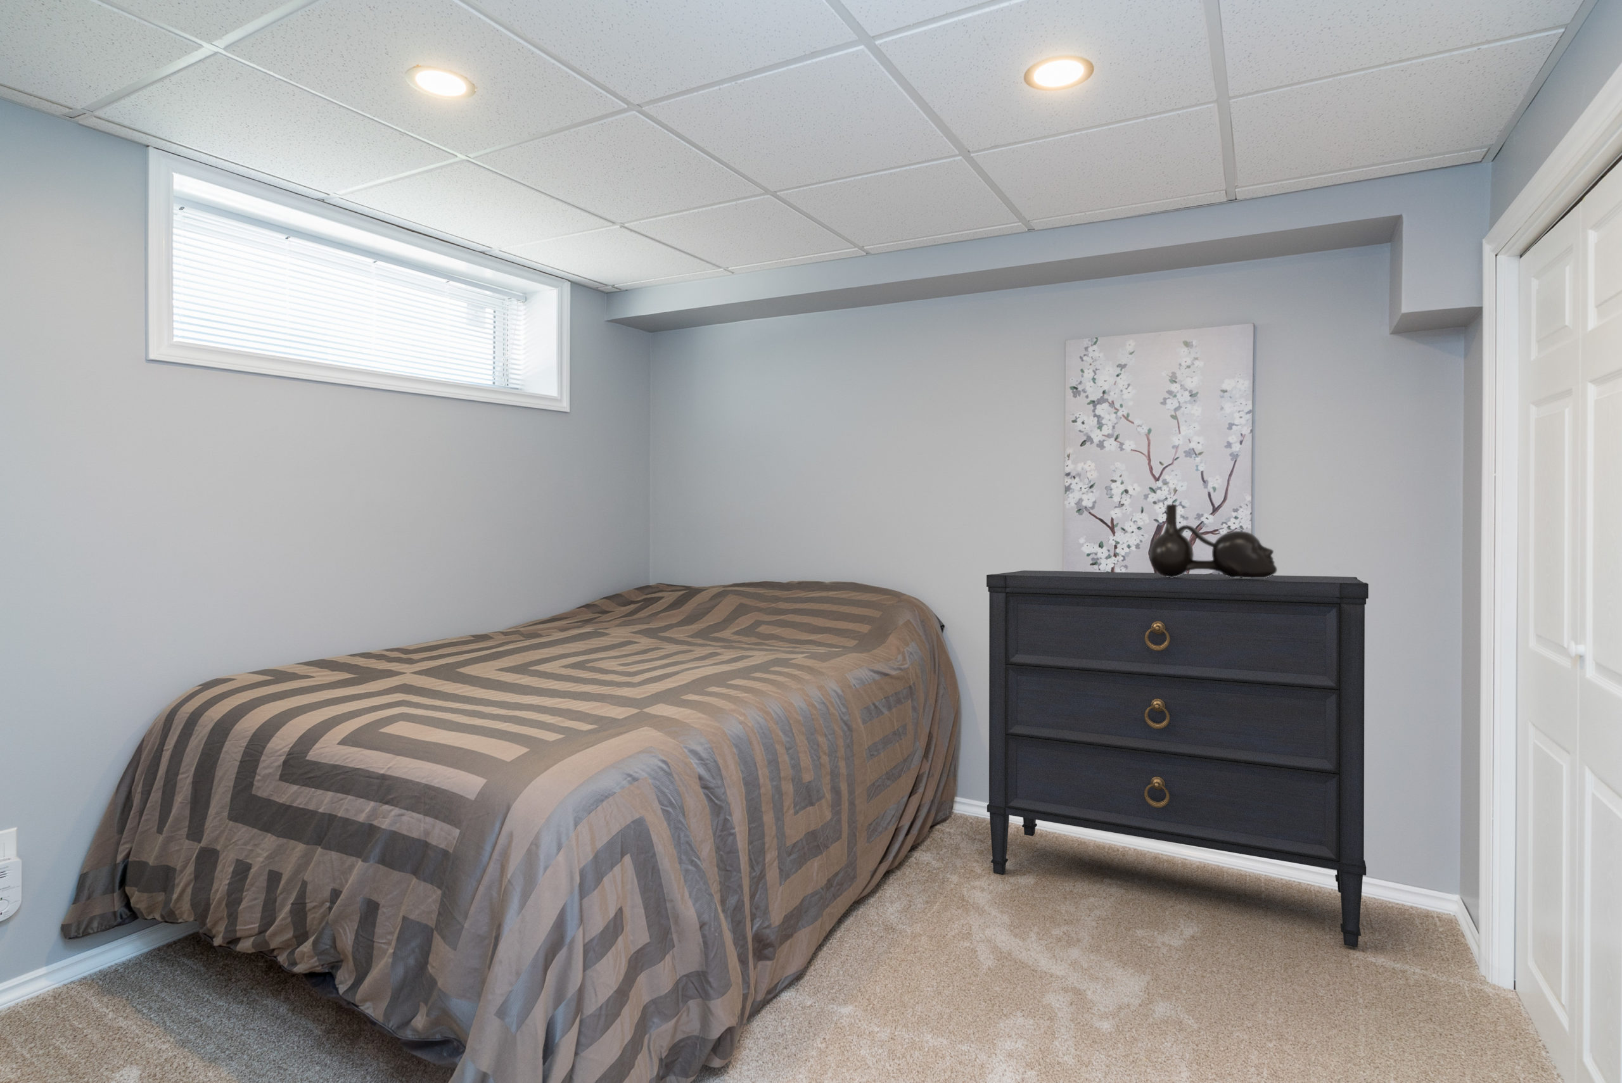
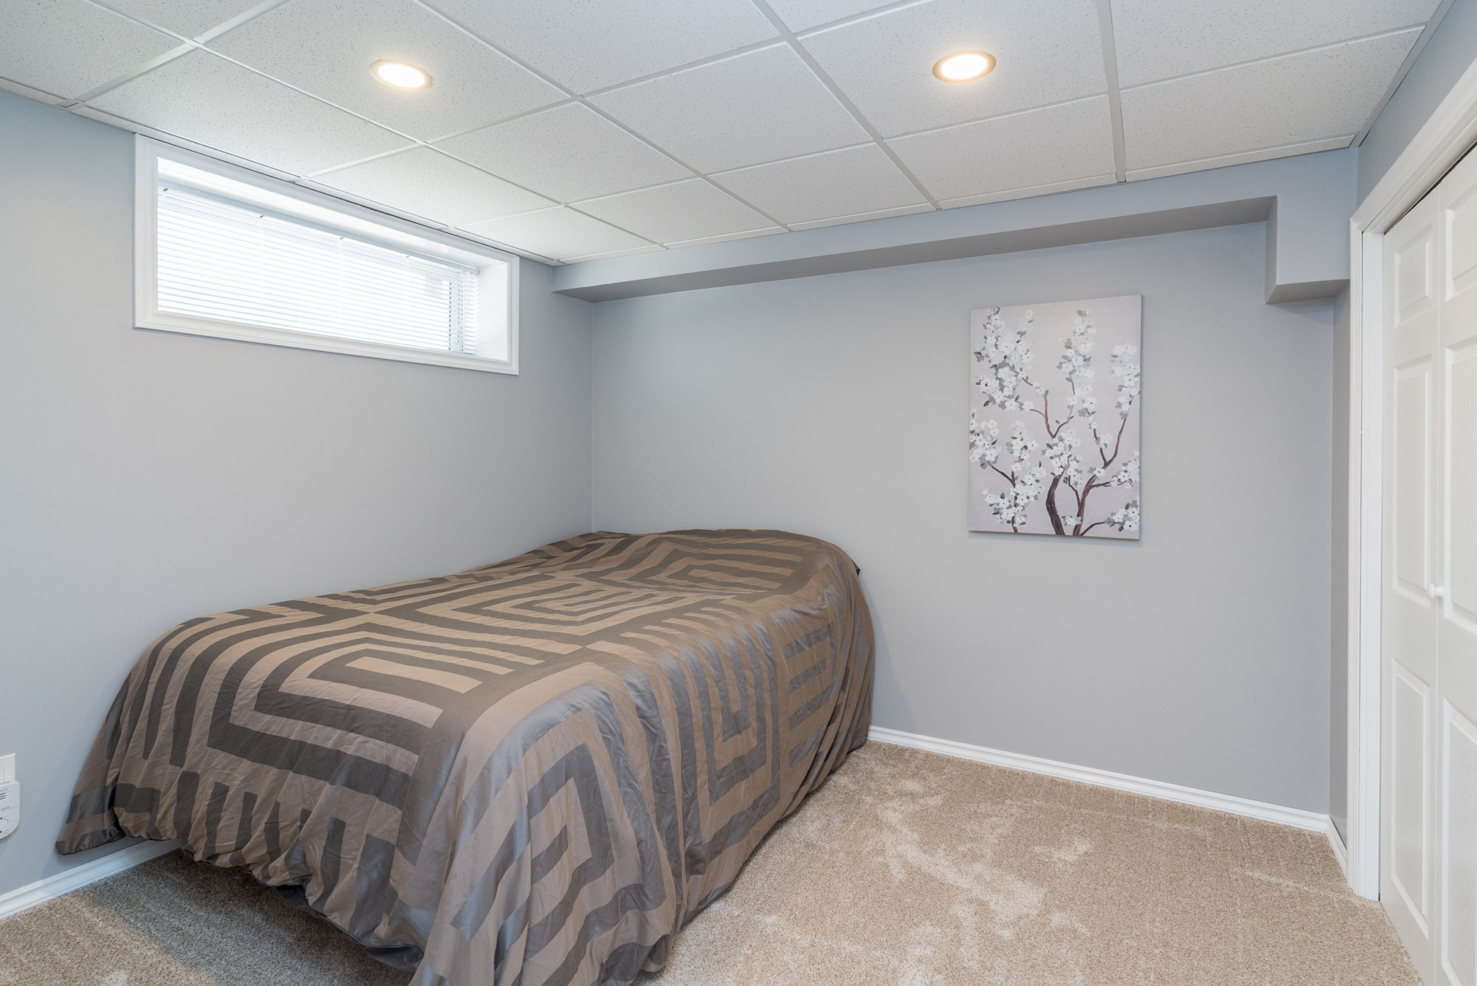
- decorative vase [1148,504,1278,578]
- dresser [986,571,1369,948]
